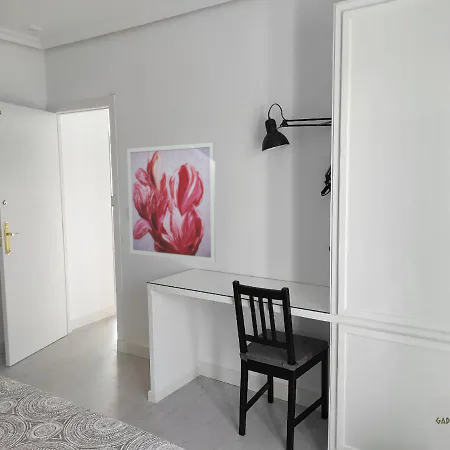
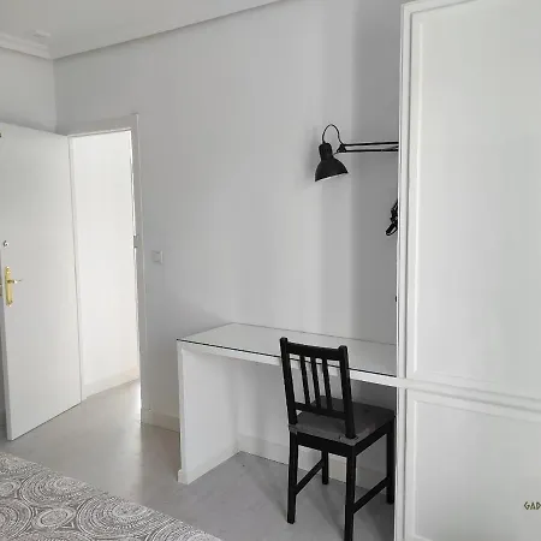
- wall art [126,141,217,263]
